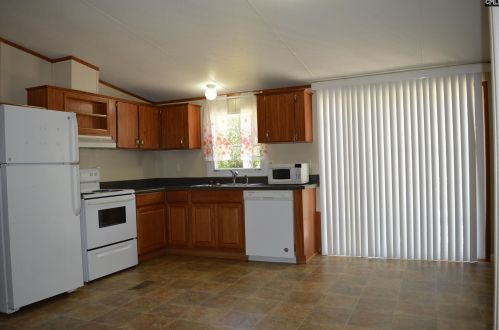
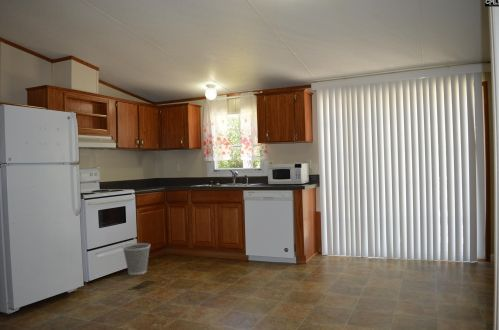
+ wastebasket [122,242,151,276]
